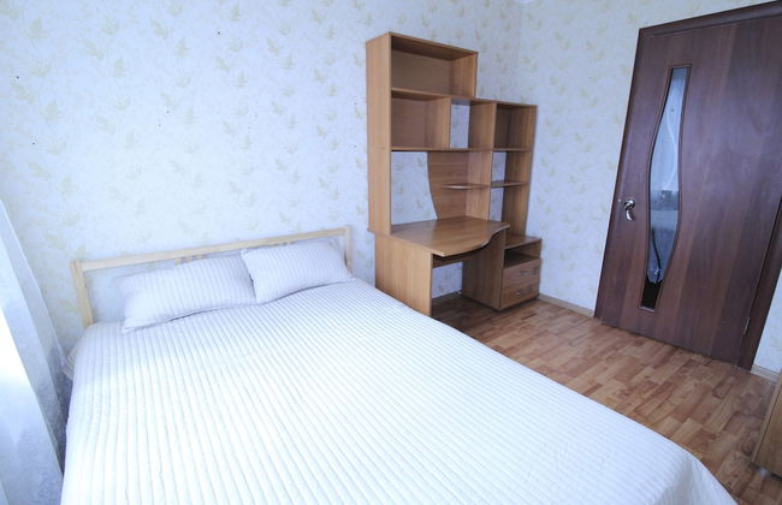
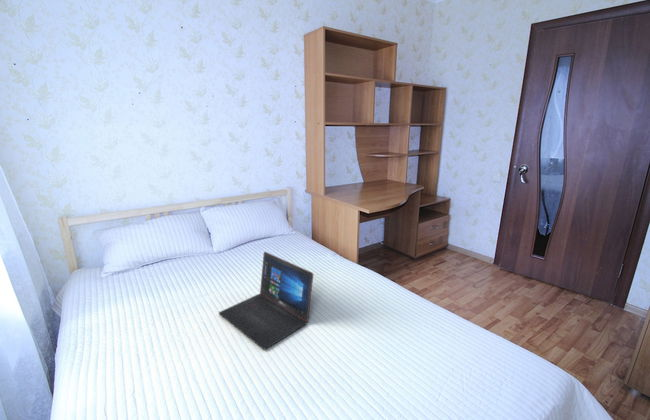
+ laptop [218,251,314,350]
